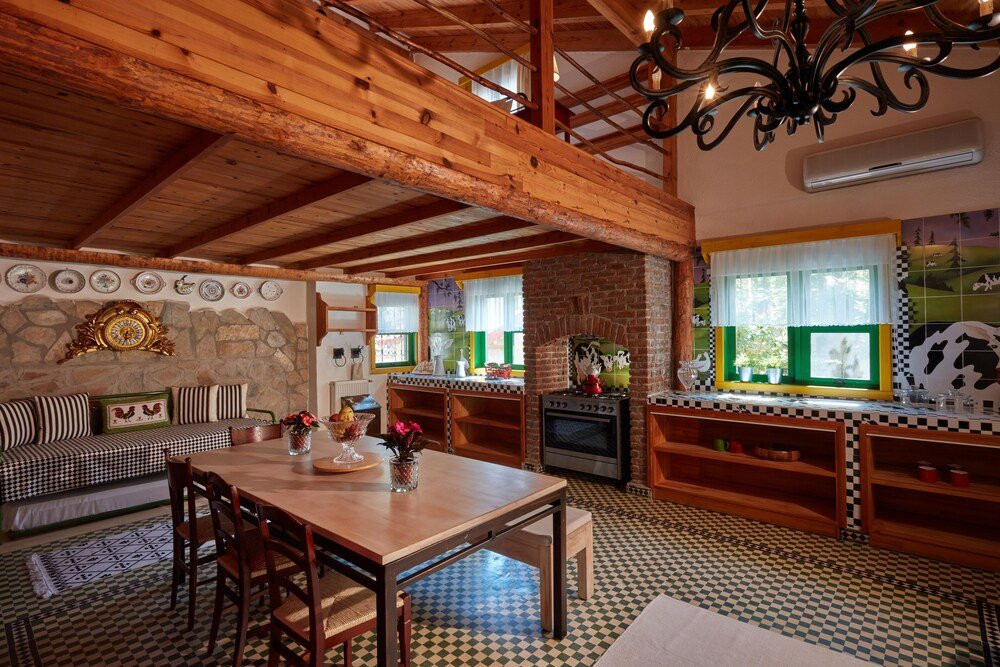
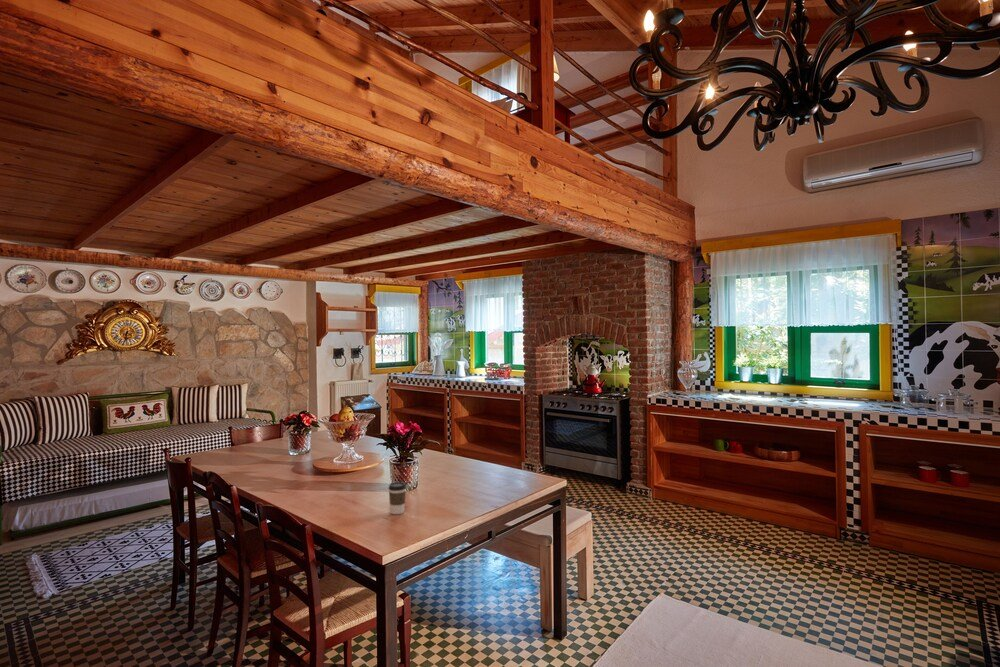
+ coffee cup [388,481,407,515]
